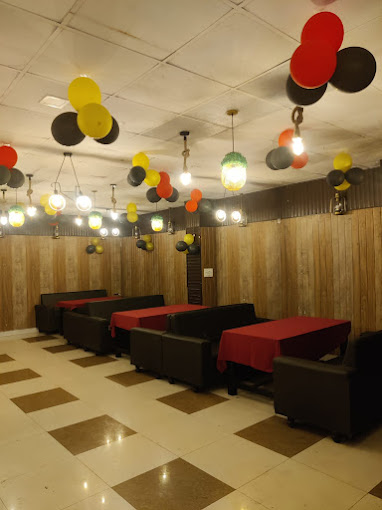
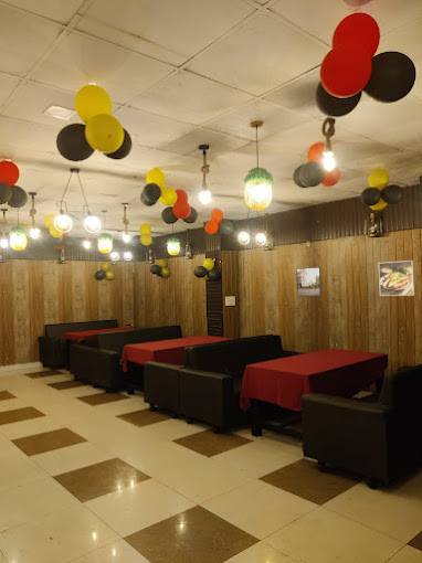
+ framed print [295,266,323,297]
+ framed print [378,259,415,297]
